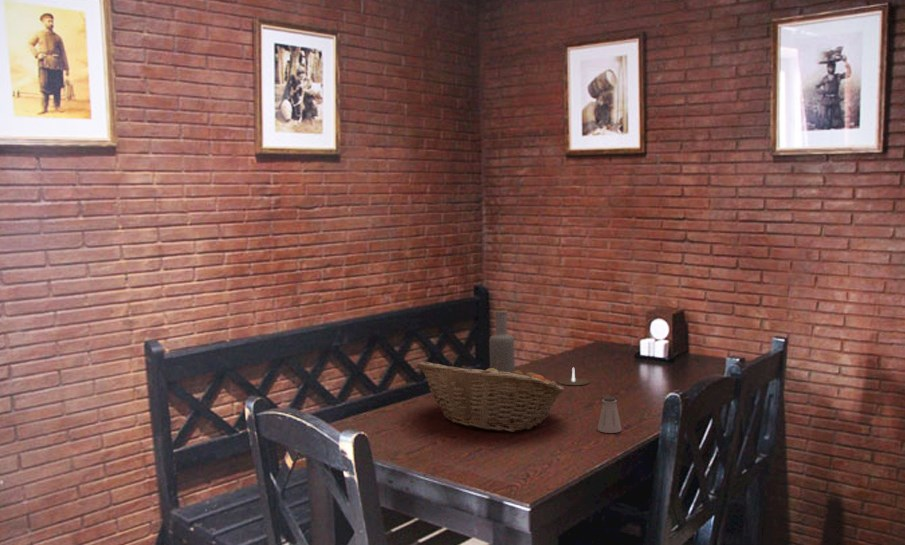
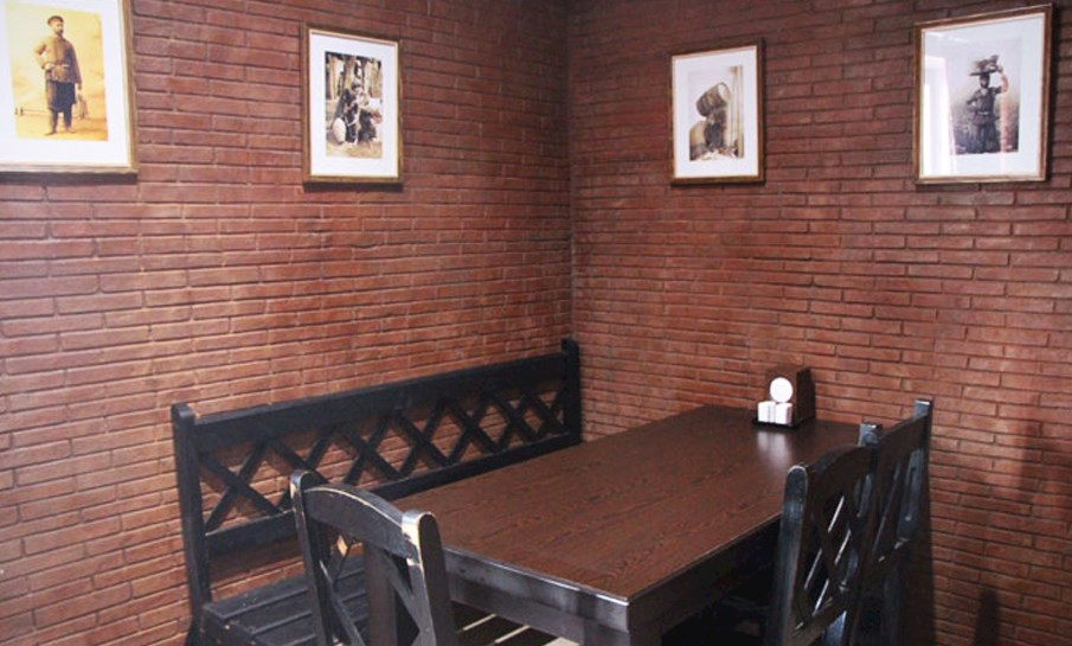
- fruit basket [416,361,565,433]
- candle [557,367,590,386]
- bottle [488,306,516,373]
- saltshaker [597,396,622,434]
